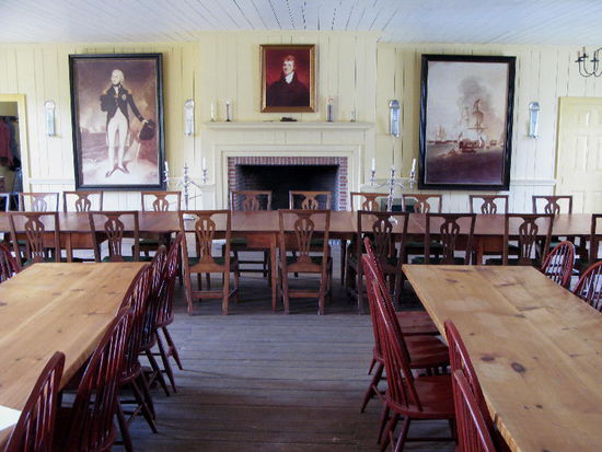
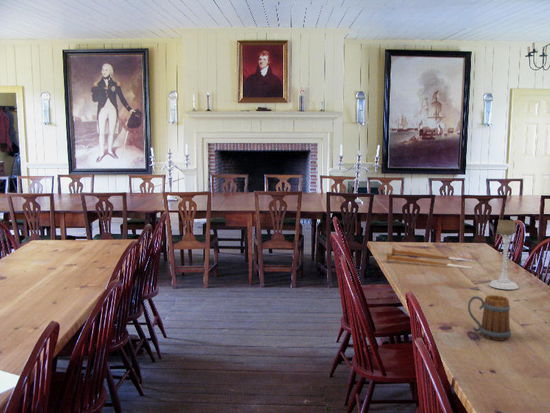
+ candlestick [385,246,473,269]
+ candle holder [488,219,519,291]
+ beer mug [467,294,512,341]
